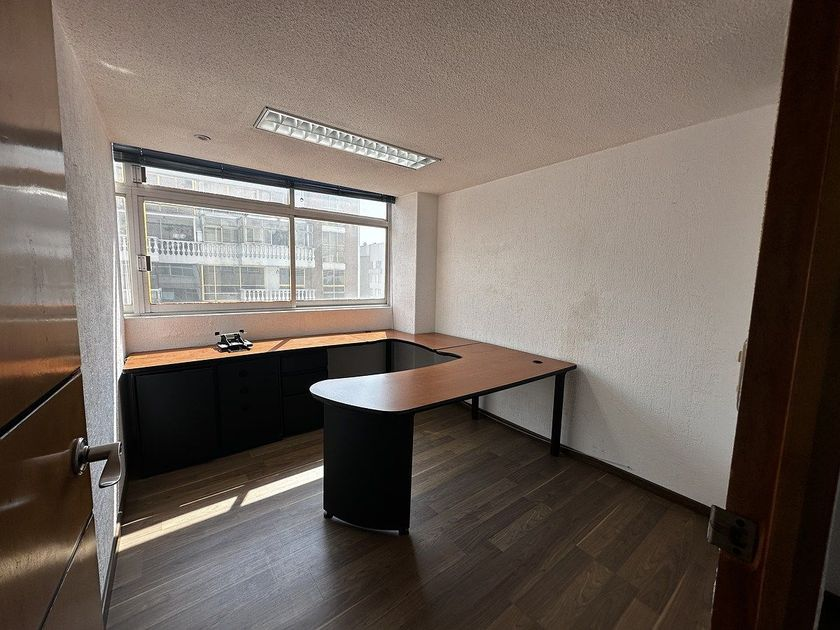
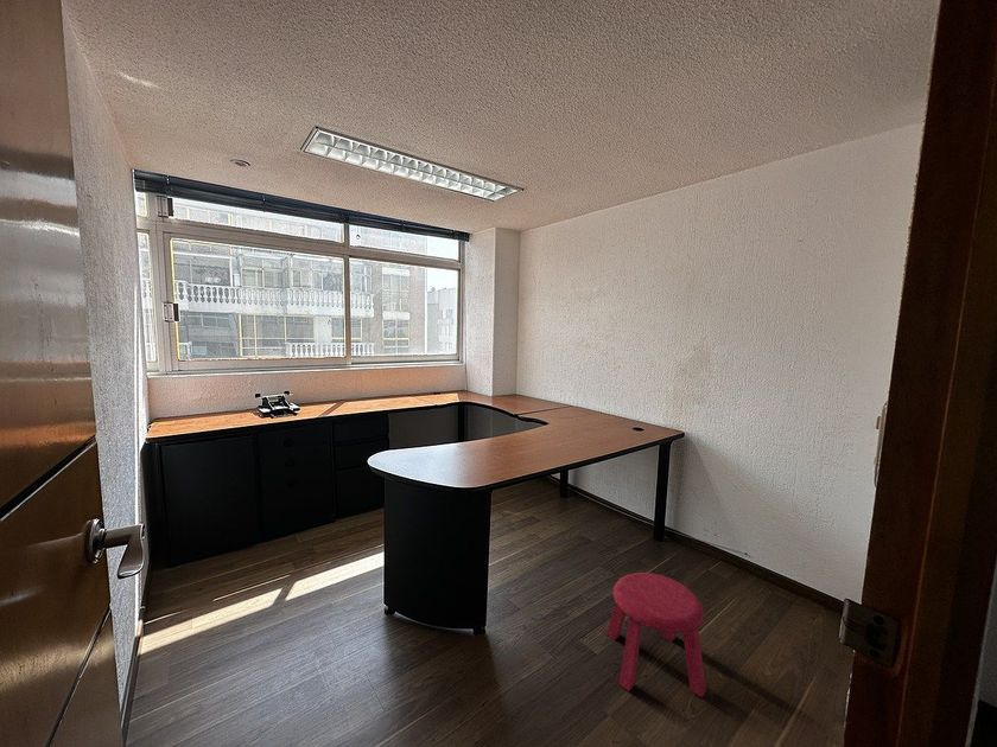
+ stool [605,572,707,698]
